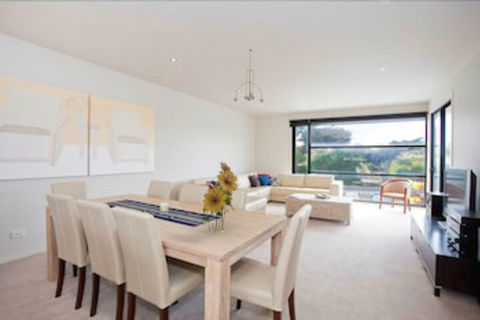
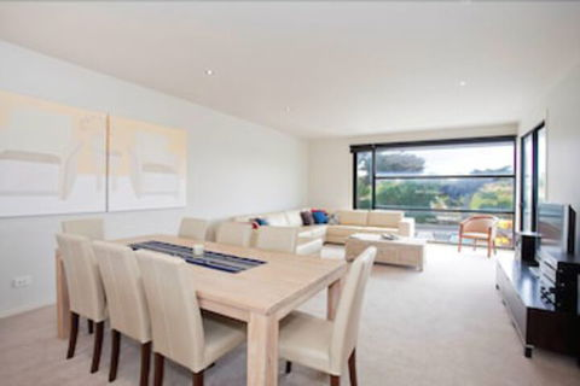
- flower bouquet [201,160,240,234]
- chandelier [233,48,265,103]
